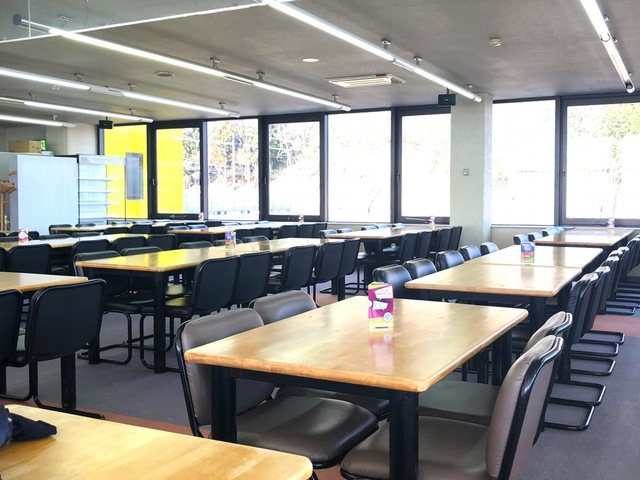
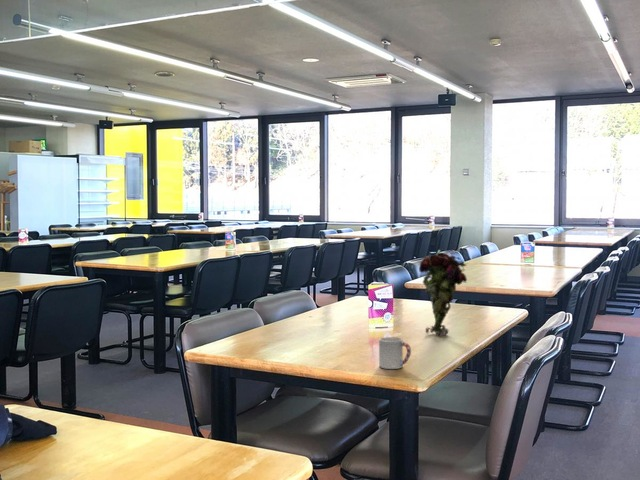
+ cup [378,336,412,370]
+ flower [418,249,468,337]
